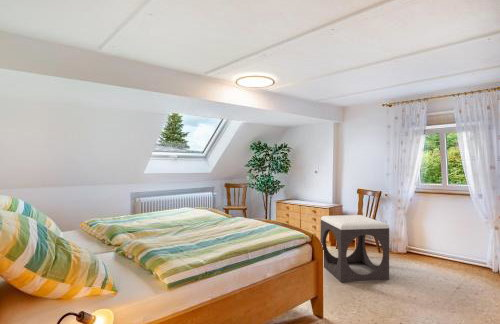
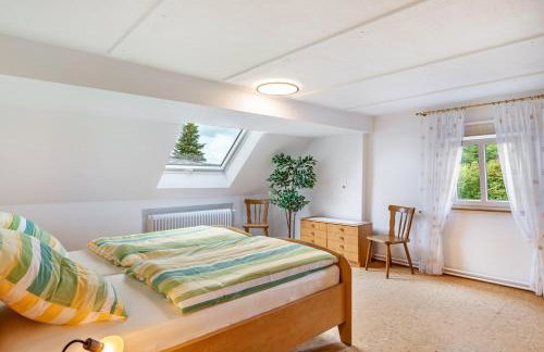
- footstool [320,214,390,283]
